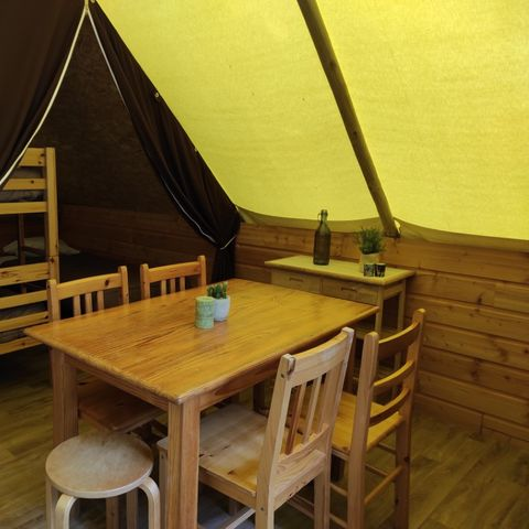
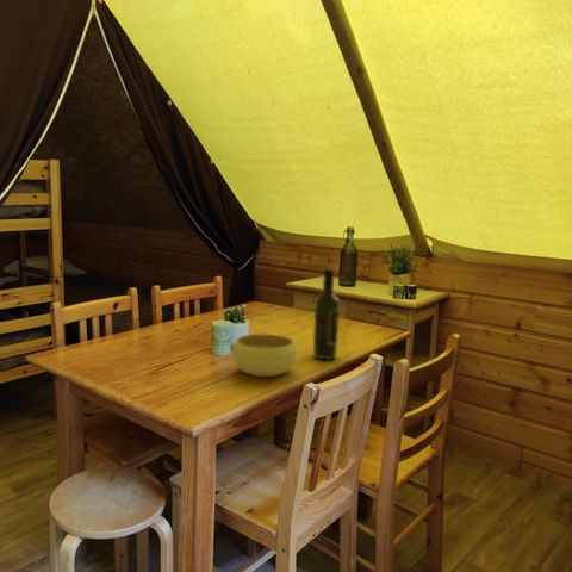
+ wine bottle [312,267,341,361]
+ bowl [231,332,298,378]
